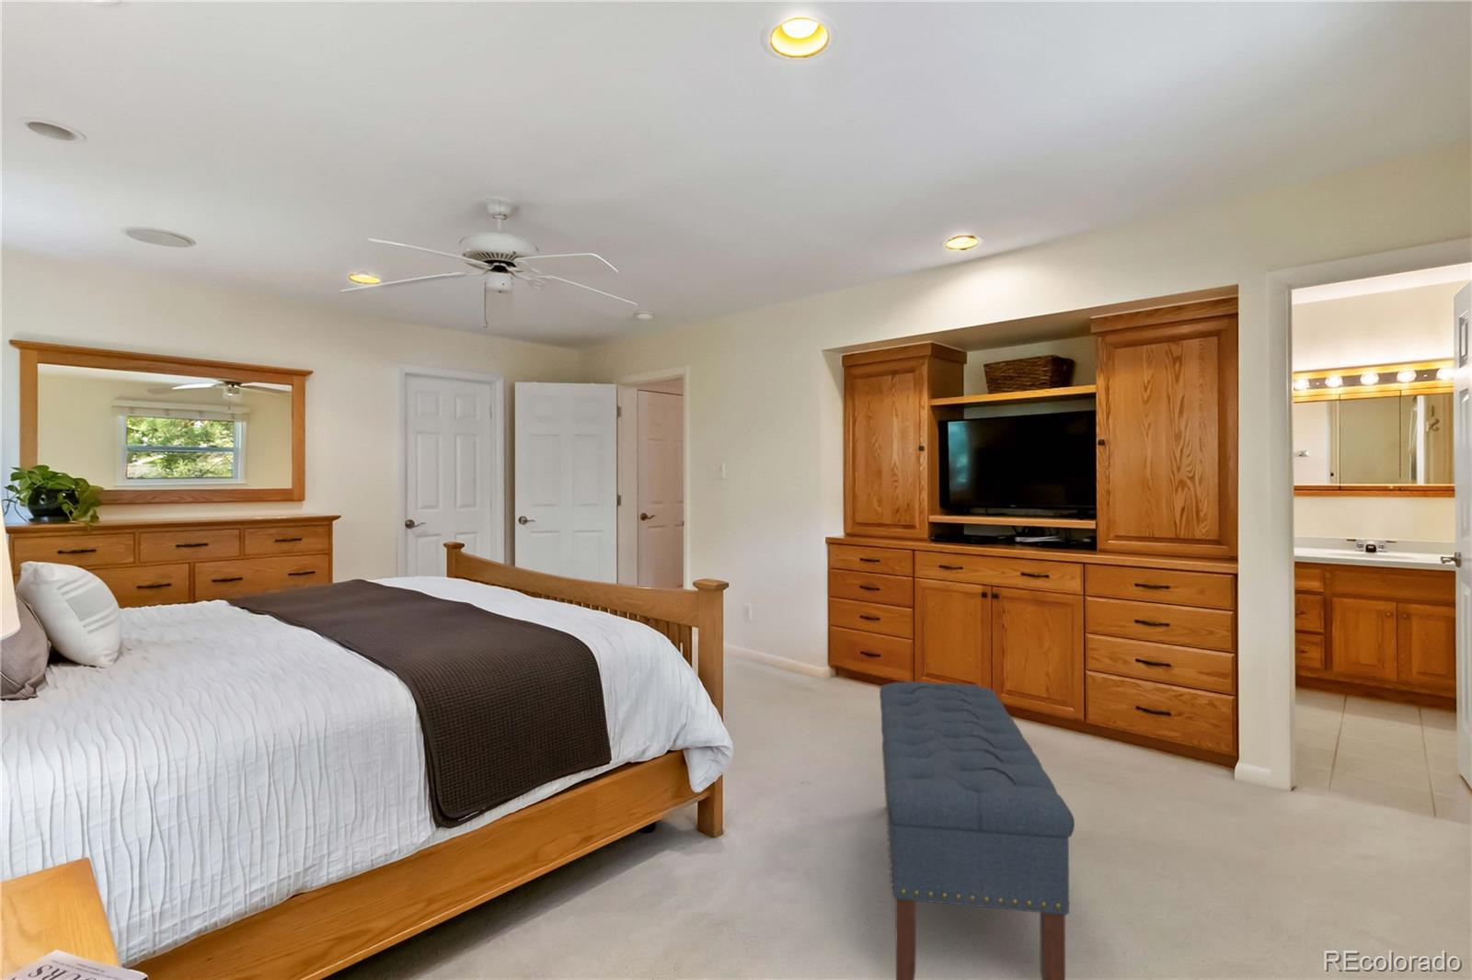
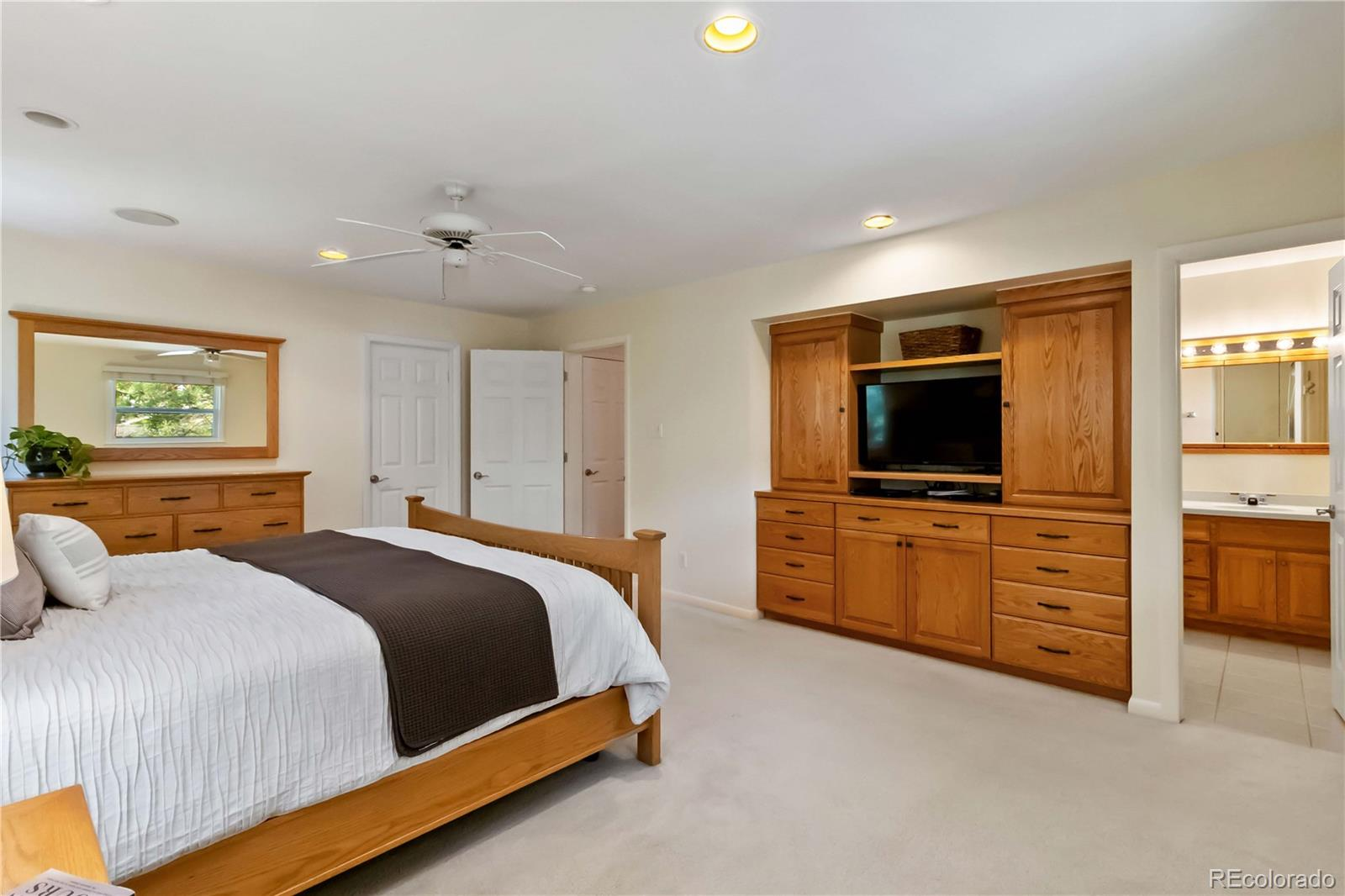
- bench [879,681,1076,980]
